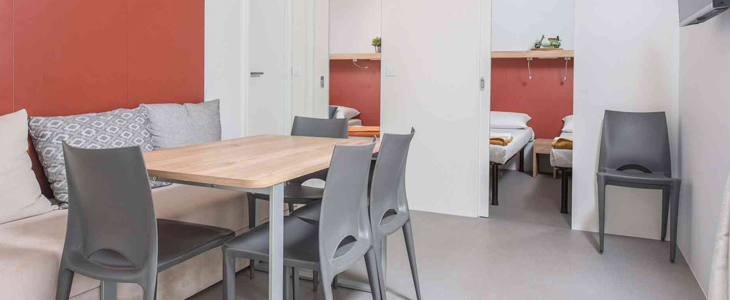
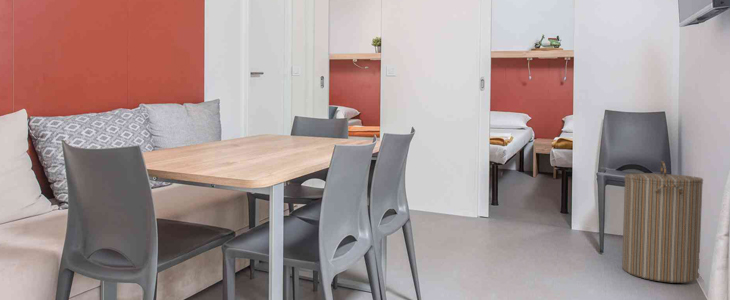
+ laundry hamper [621,160,704,284]
